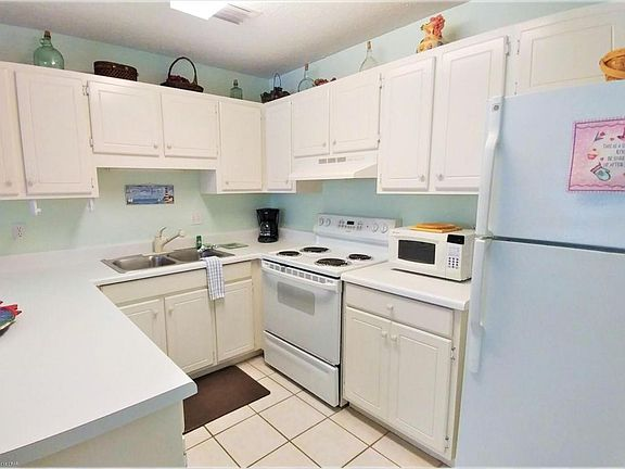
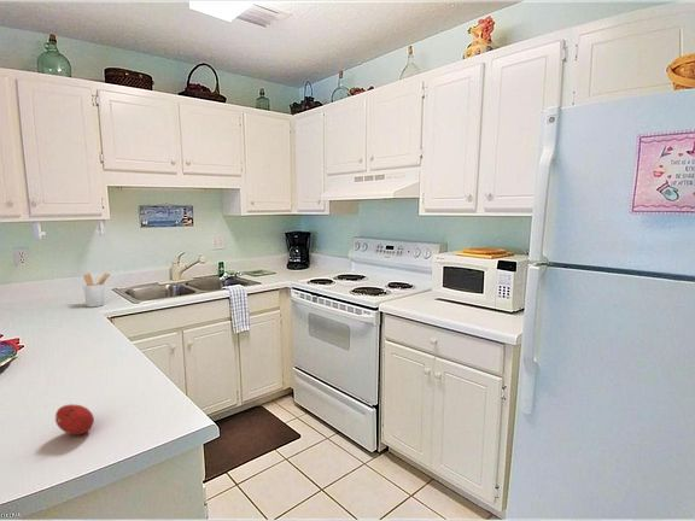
+ utensil holder [82,273,112,308]
+ fruit [54,403,95,437]
